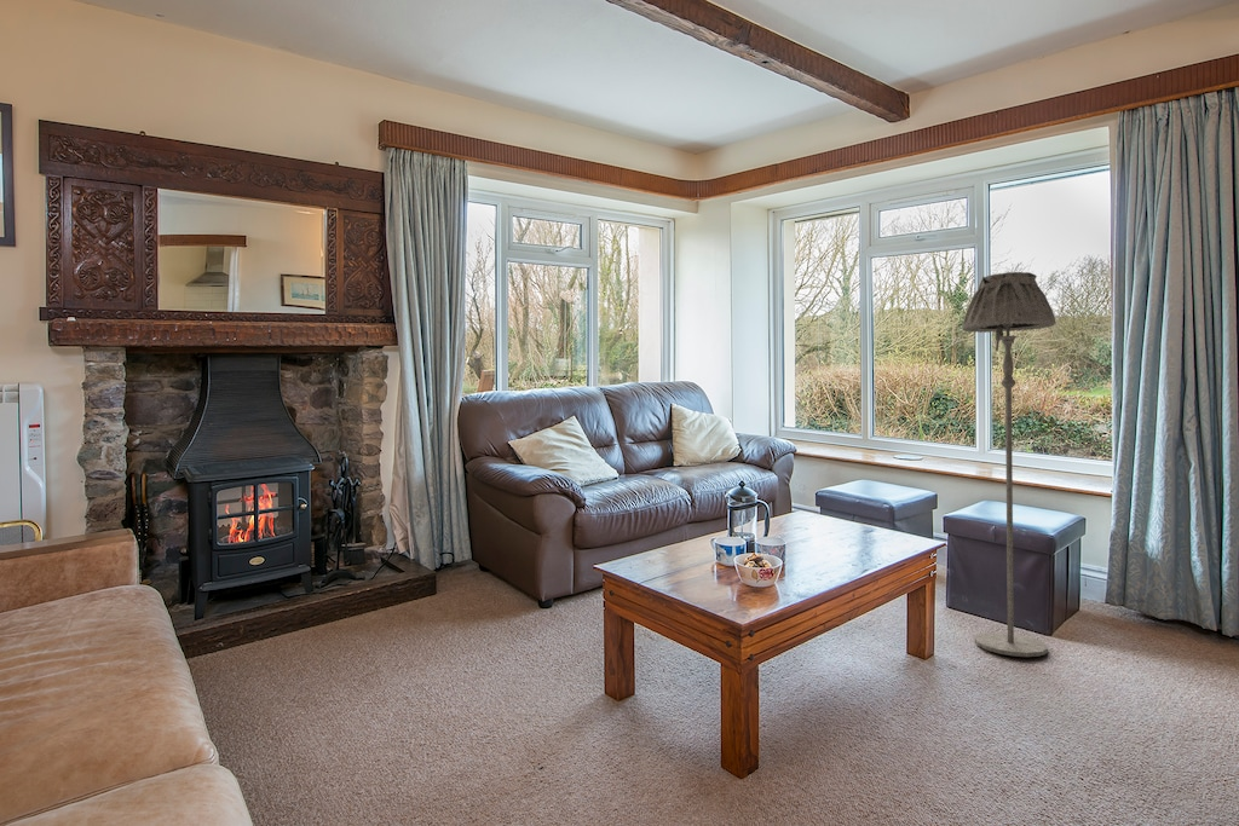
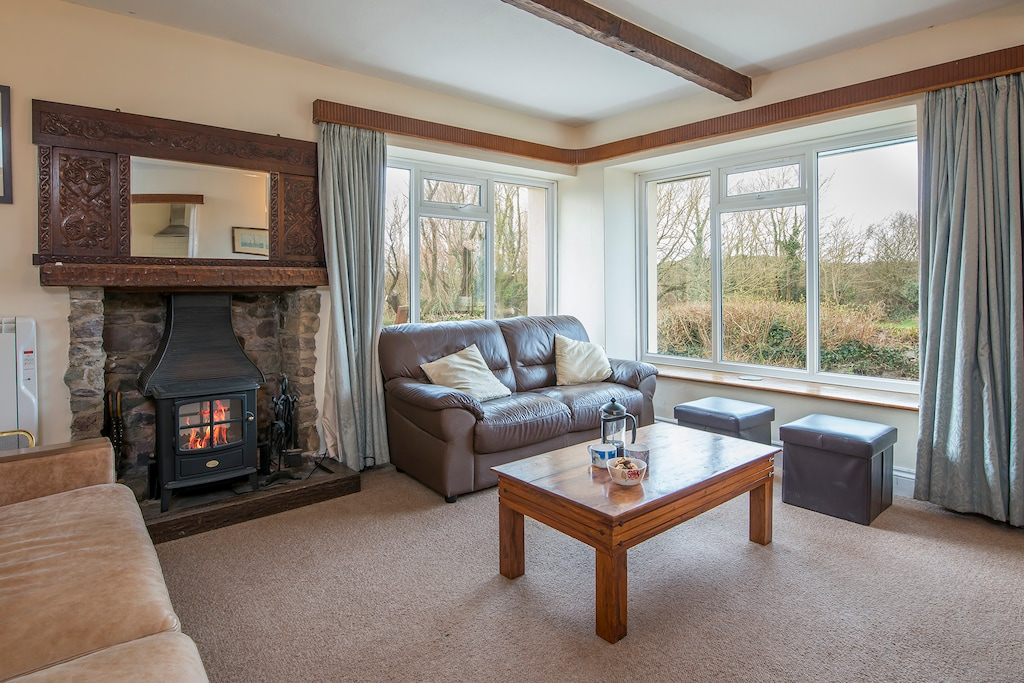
- floor lamp [961,271,1058,658]
